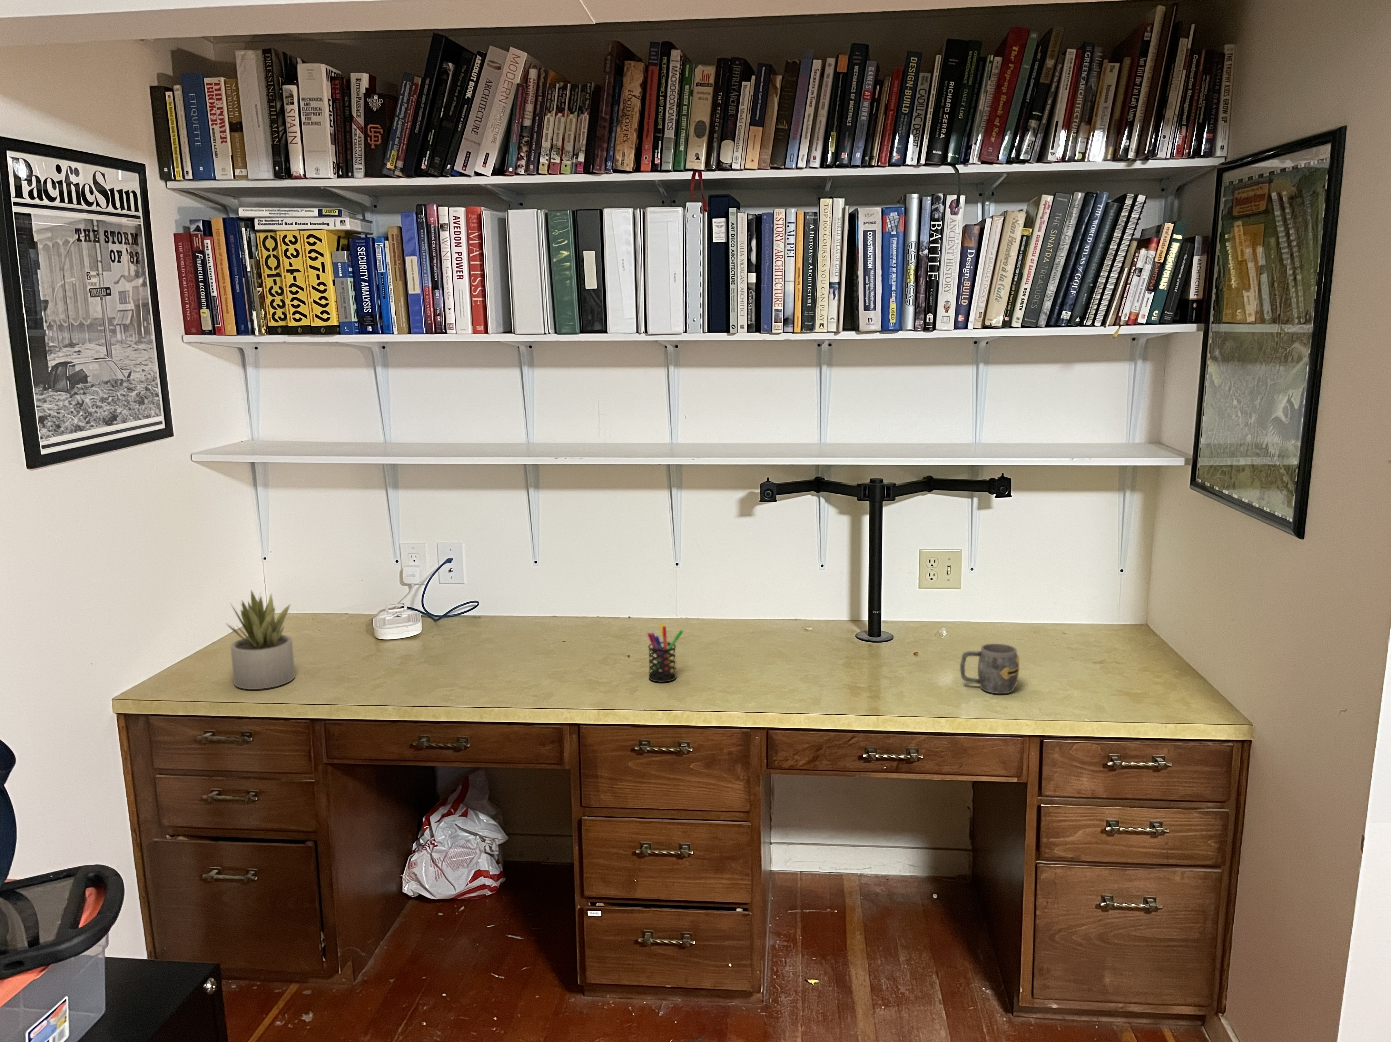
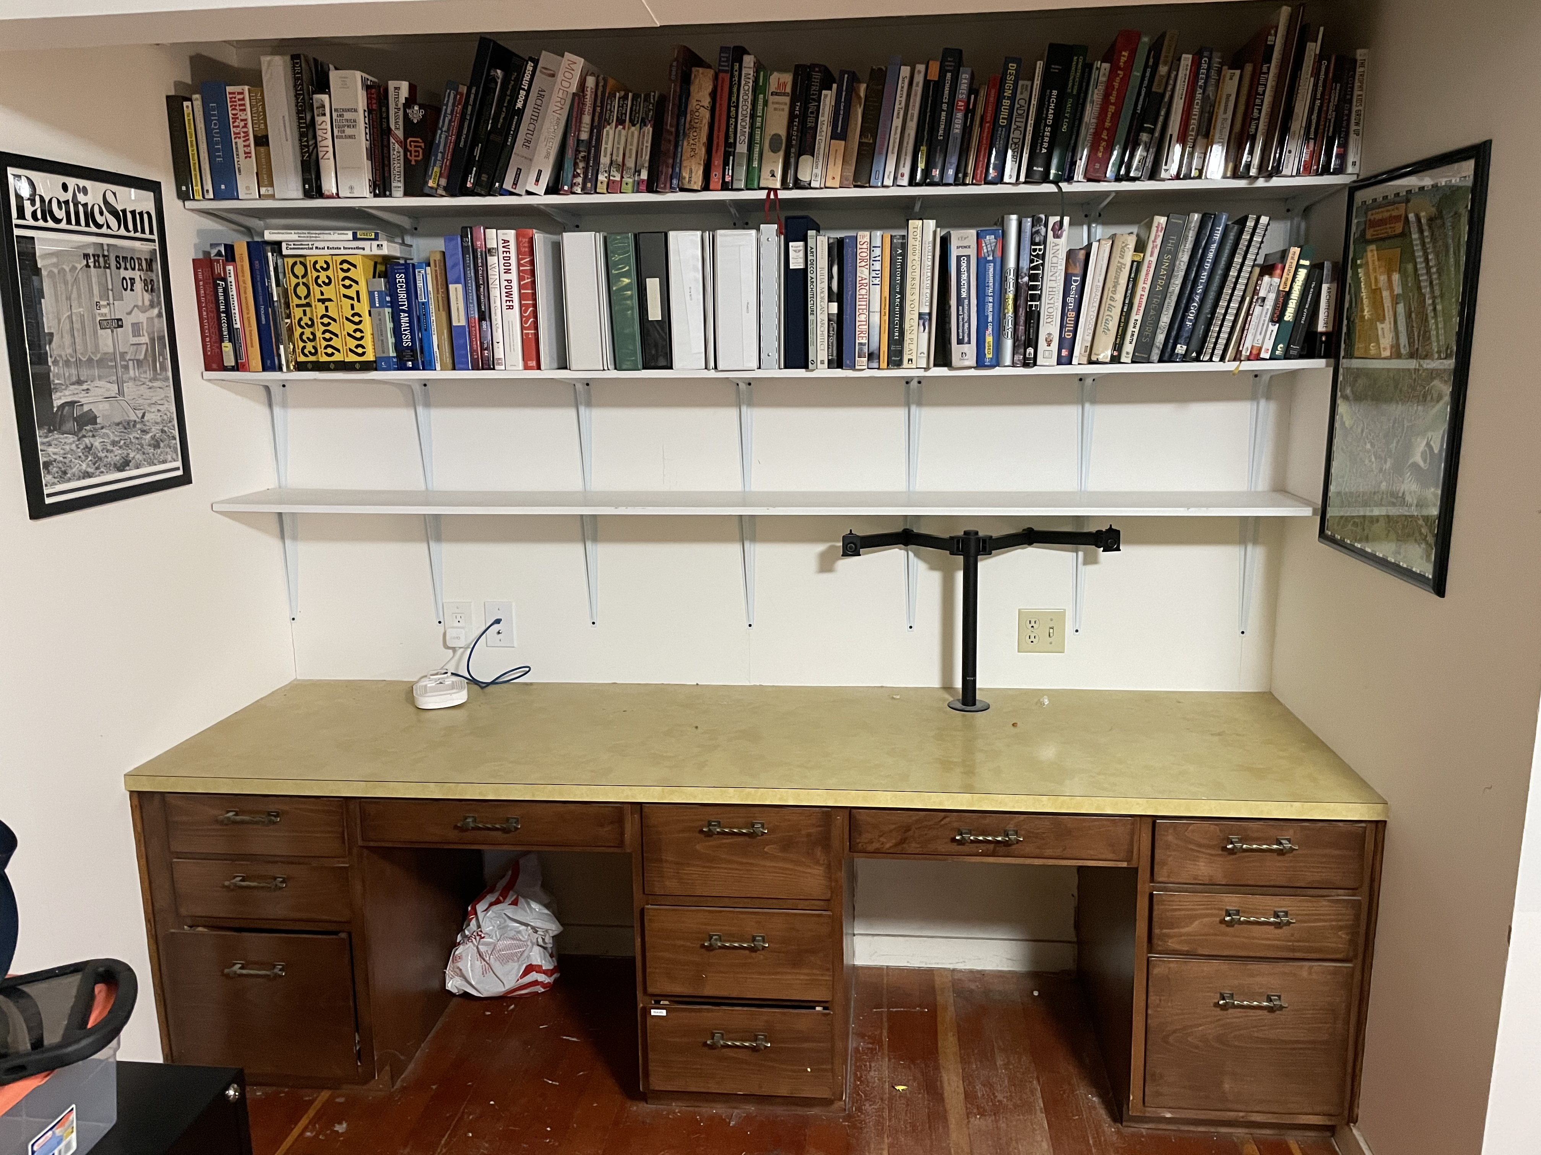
- mug [959,644,1020,694]
- pen holder [647,623,683,682]
- succulent plant [225,590,296,690]
